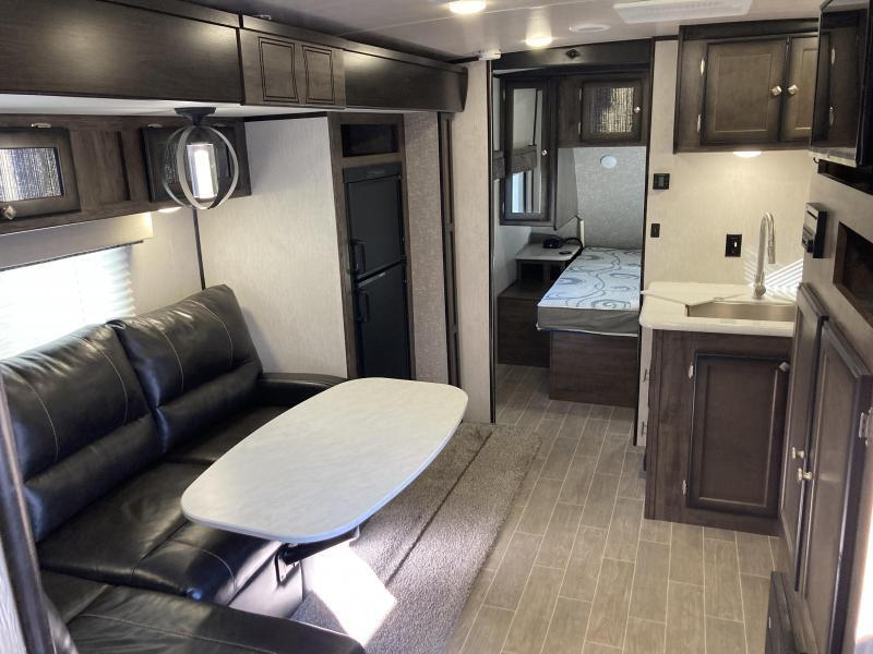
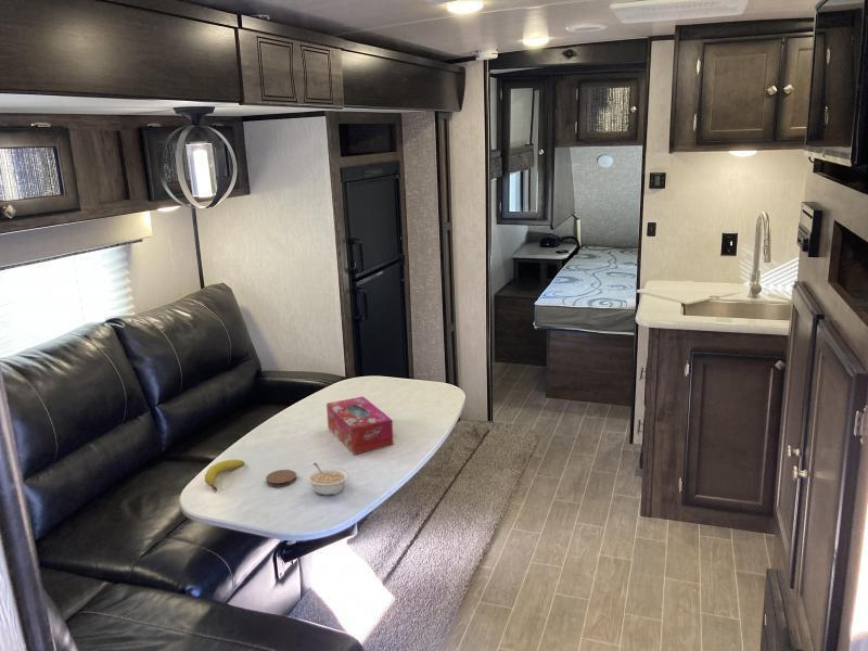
+ fruit [204,458,245,492]
+ tissue box [326,395,394,456]
+ coaster [265,469,297,488]
+ legume [305,462,349,497]
